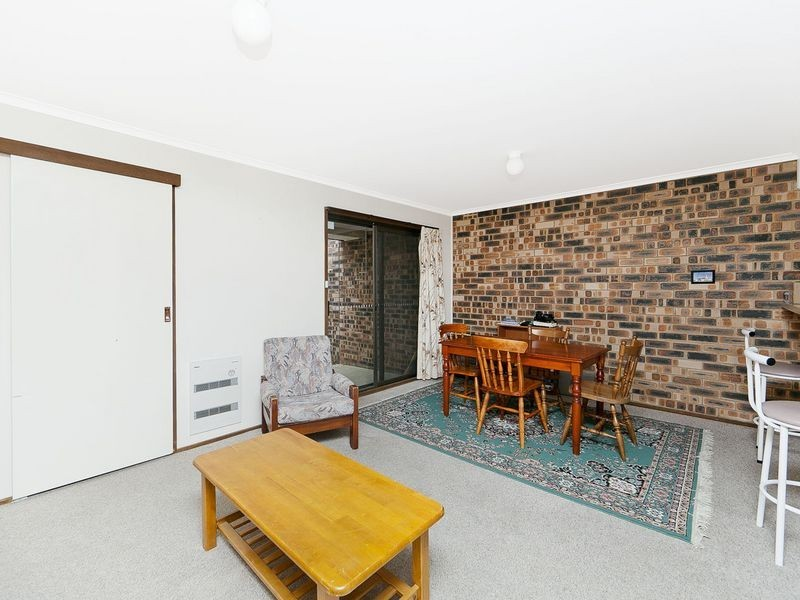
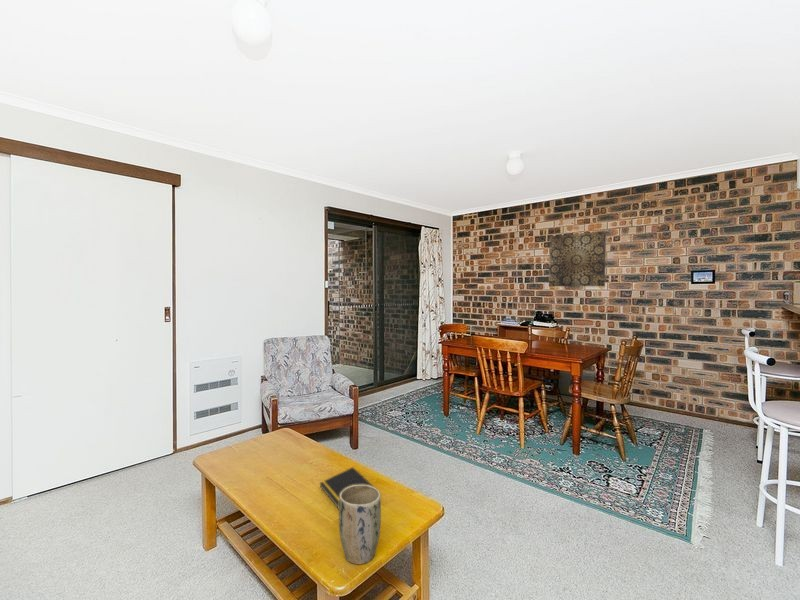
+ notepad [318,466,375,510]
+ plant pot [338,485,382,565]
+ wall art [548,230,607,287]
